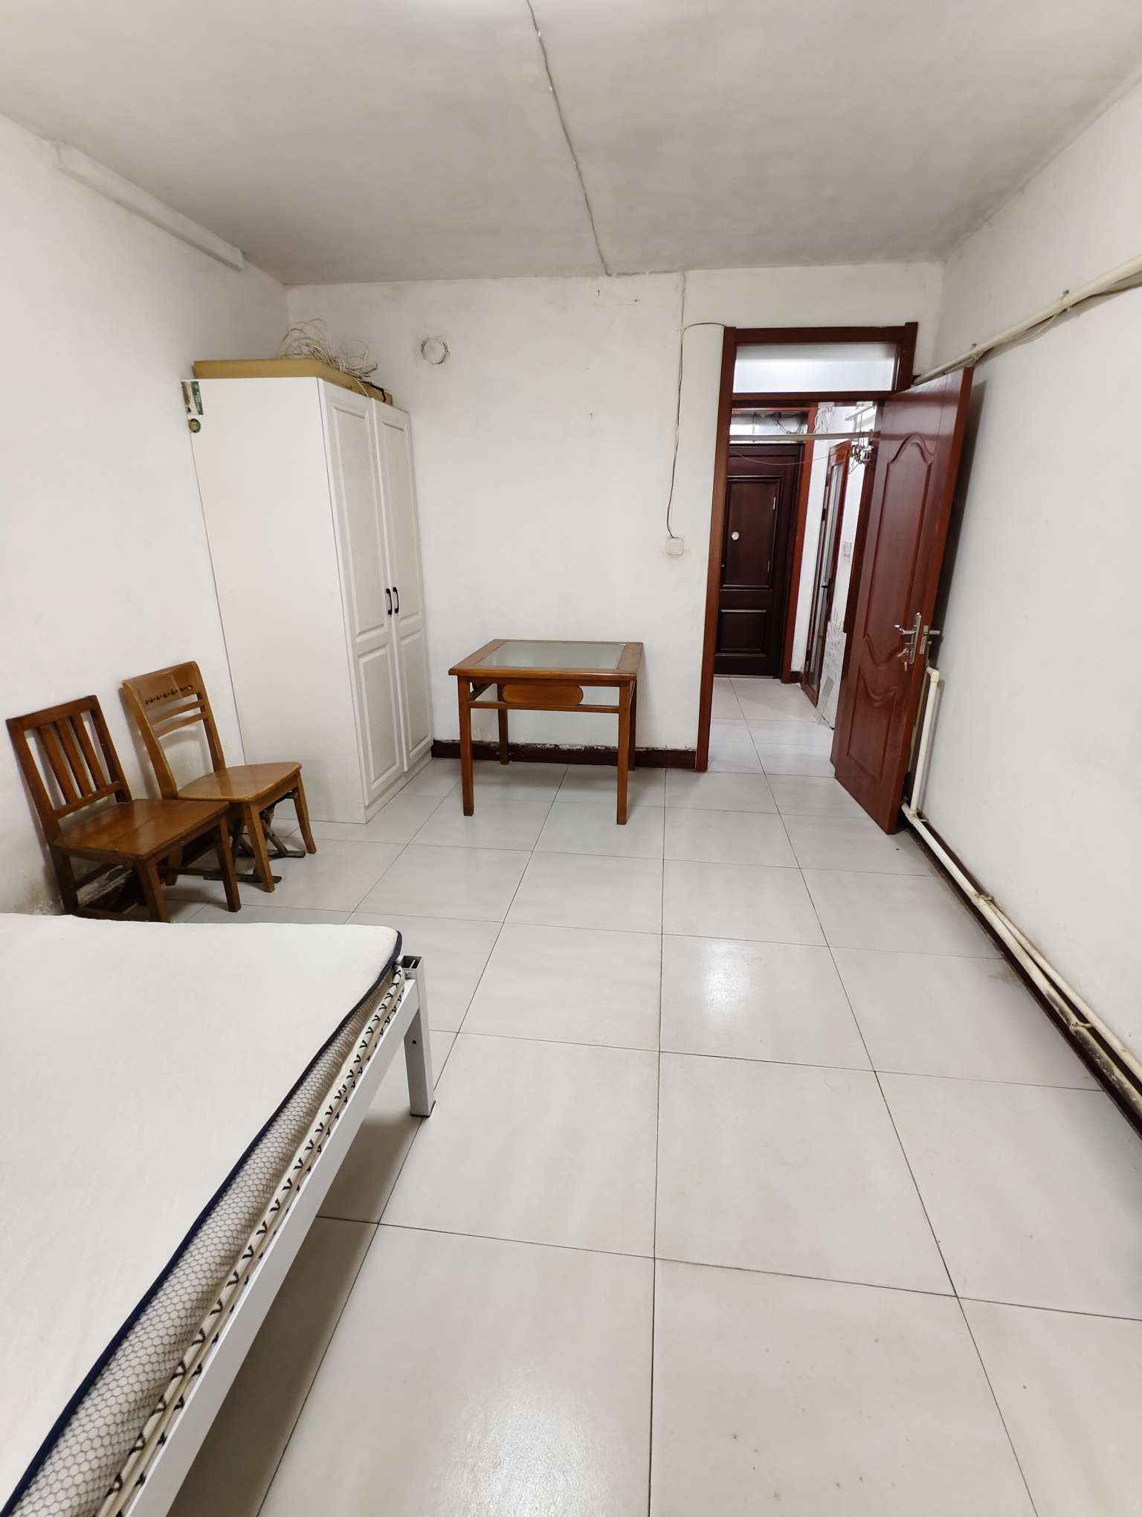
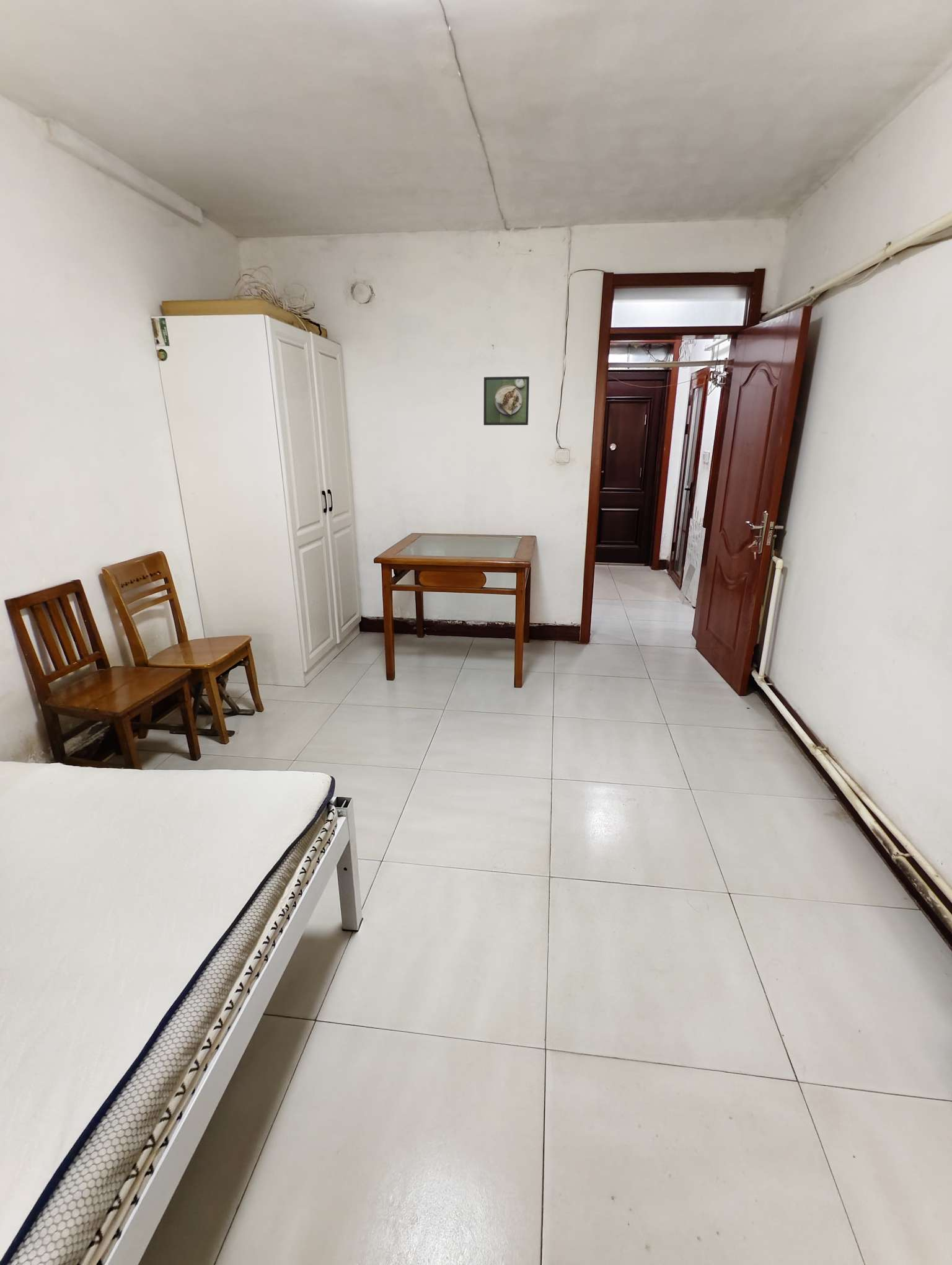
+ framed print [483,376,530,426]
